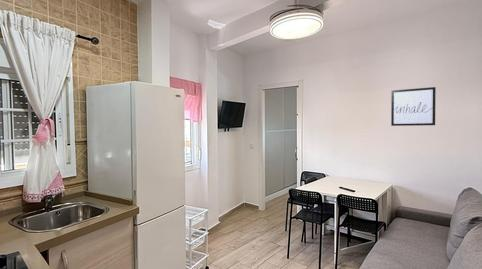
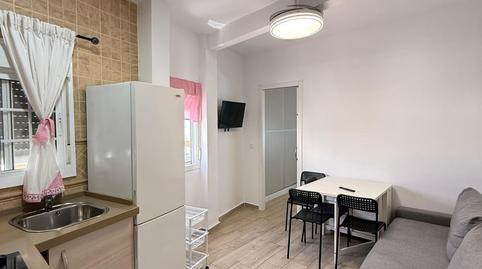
- wall art [390,86,437,127]
